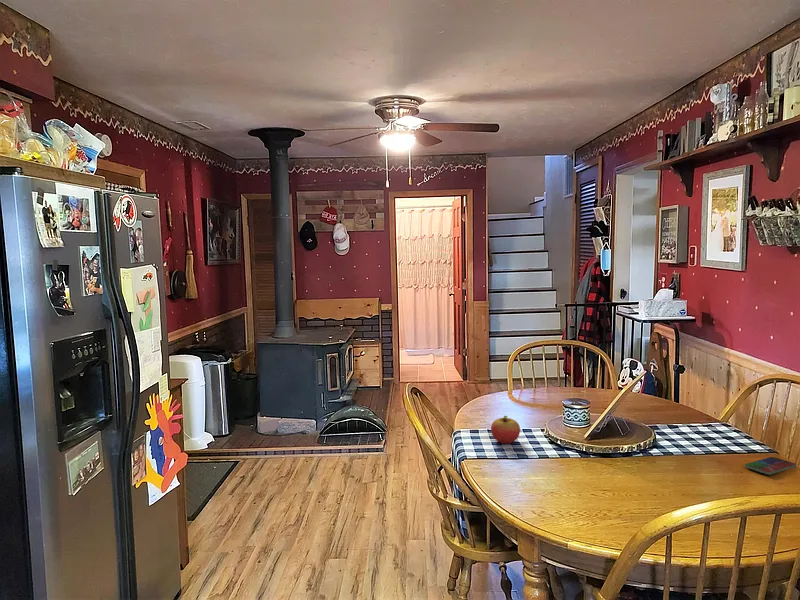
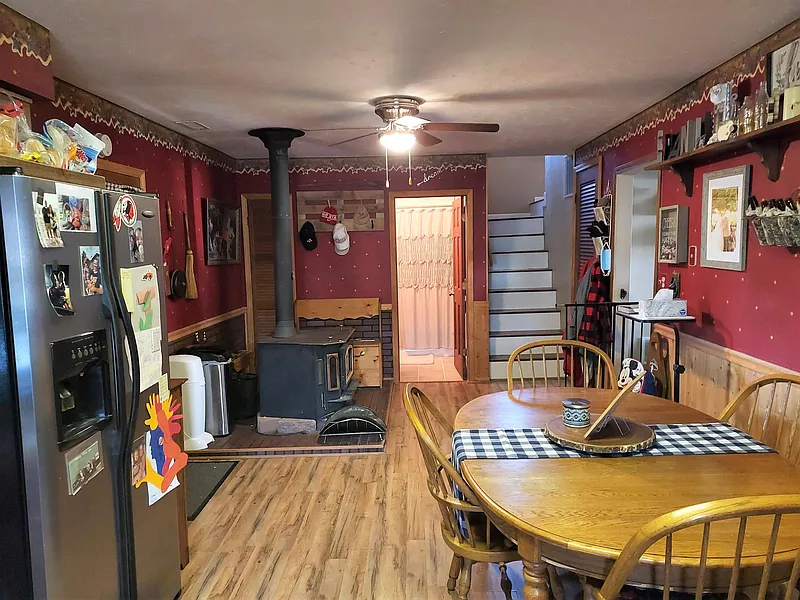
- smartphone [744,456,798,475]
- fruit [490,415,521,445]
